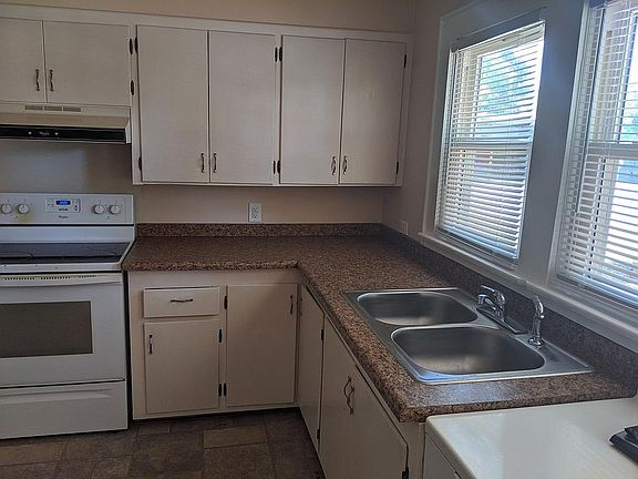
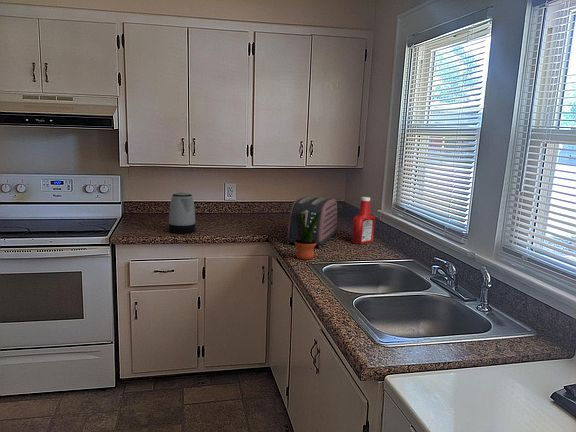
+ kettle [168,192,196,234]
+ potted plant [294,210,321,260]
+ toaster [284,196,340,248]
+ soap bottle [351,196,376,245]
